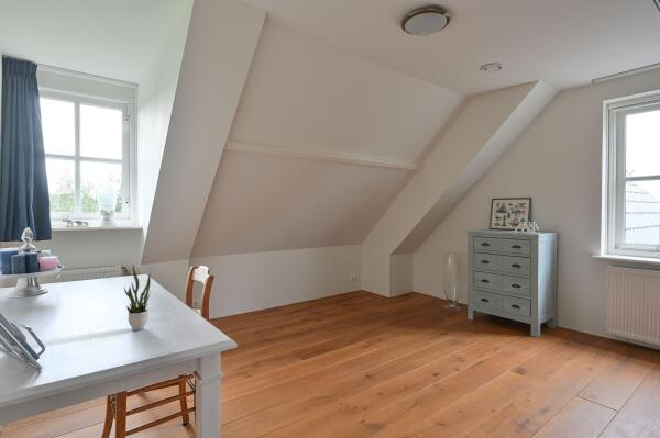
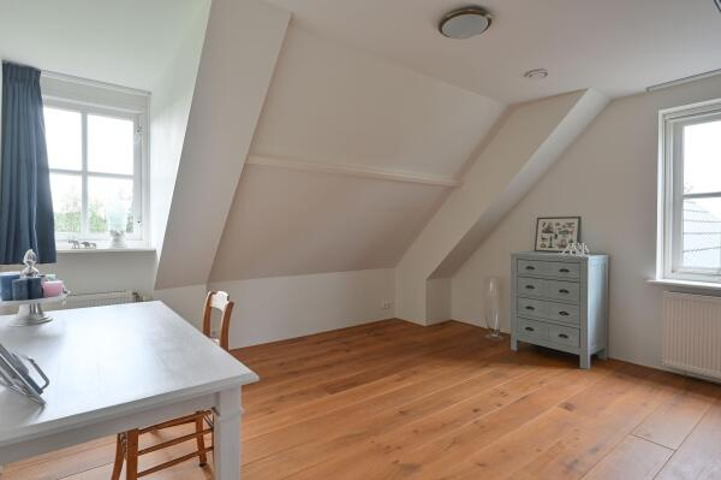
- potted plant [123,262,153,332]
